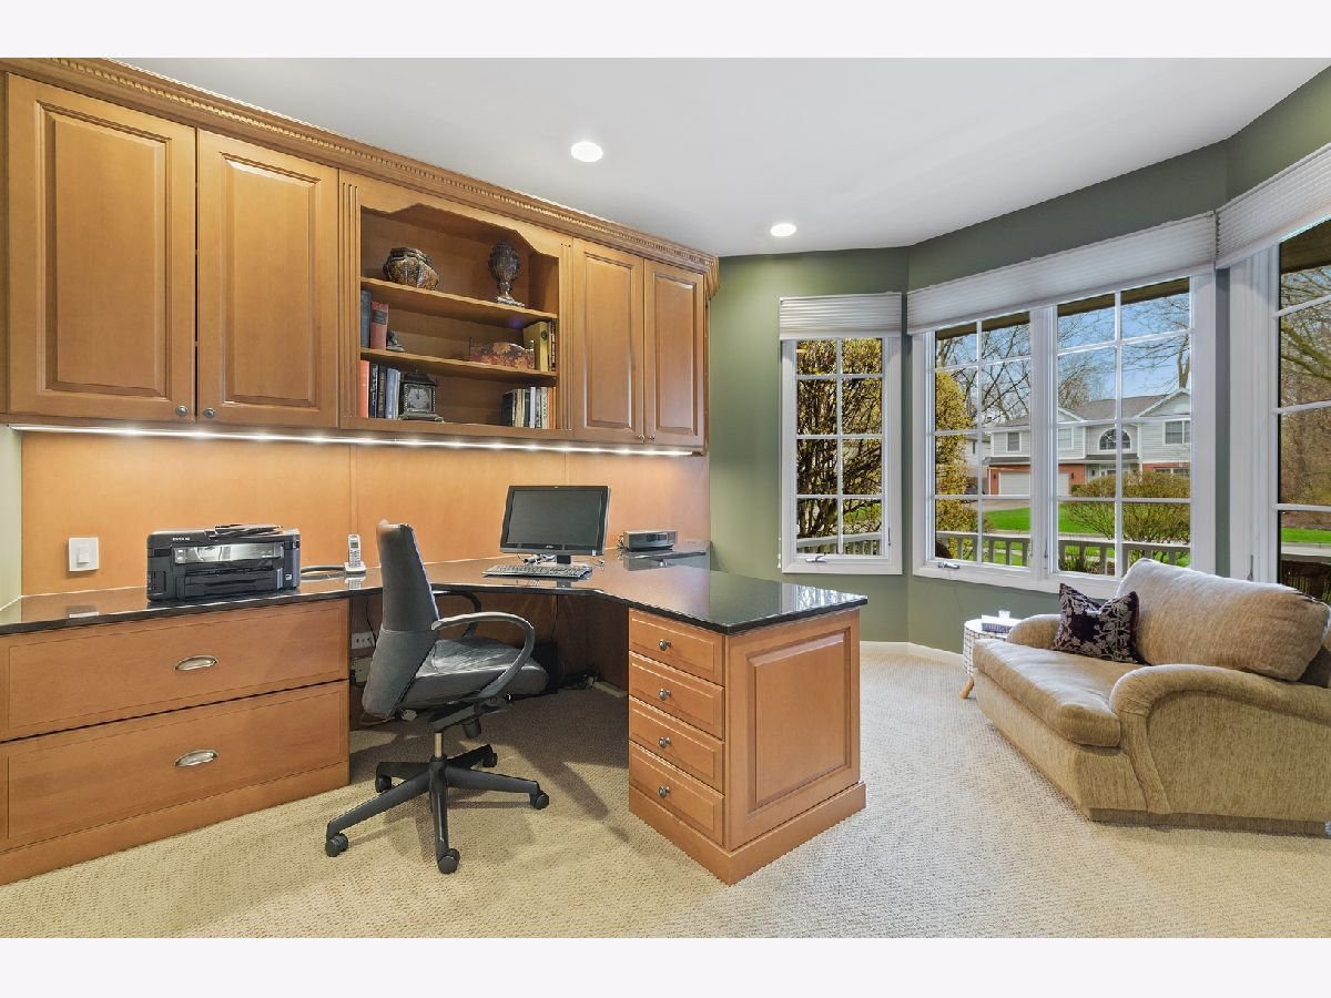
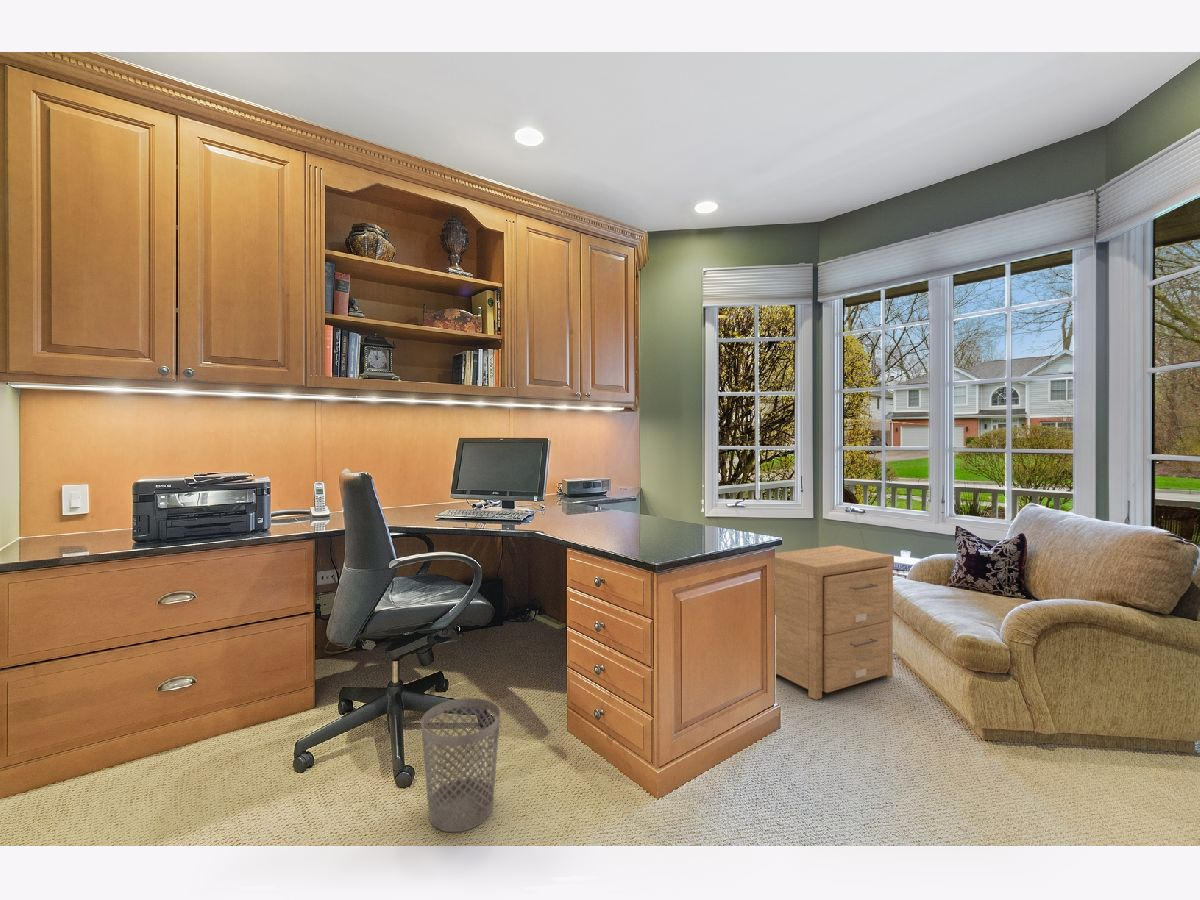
+ side table [774,544,895,700]
+ wastebasket [420,697,501,833]
